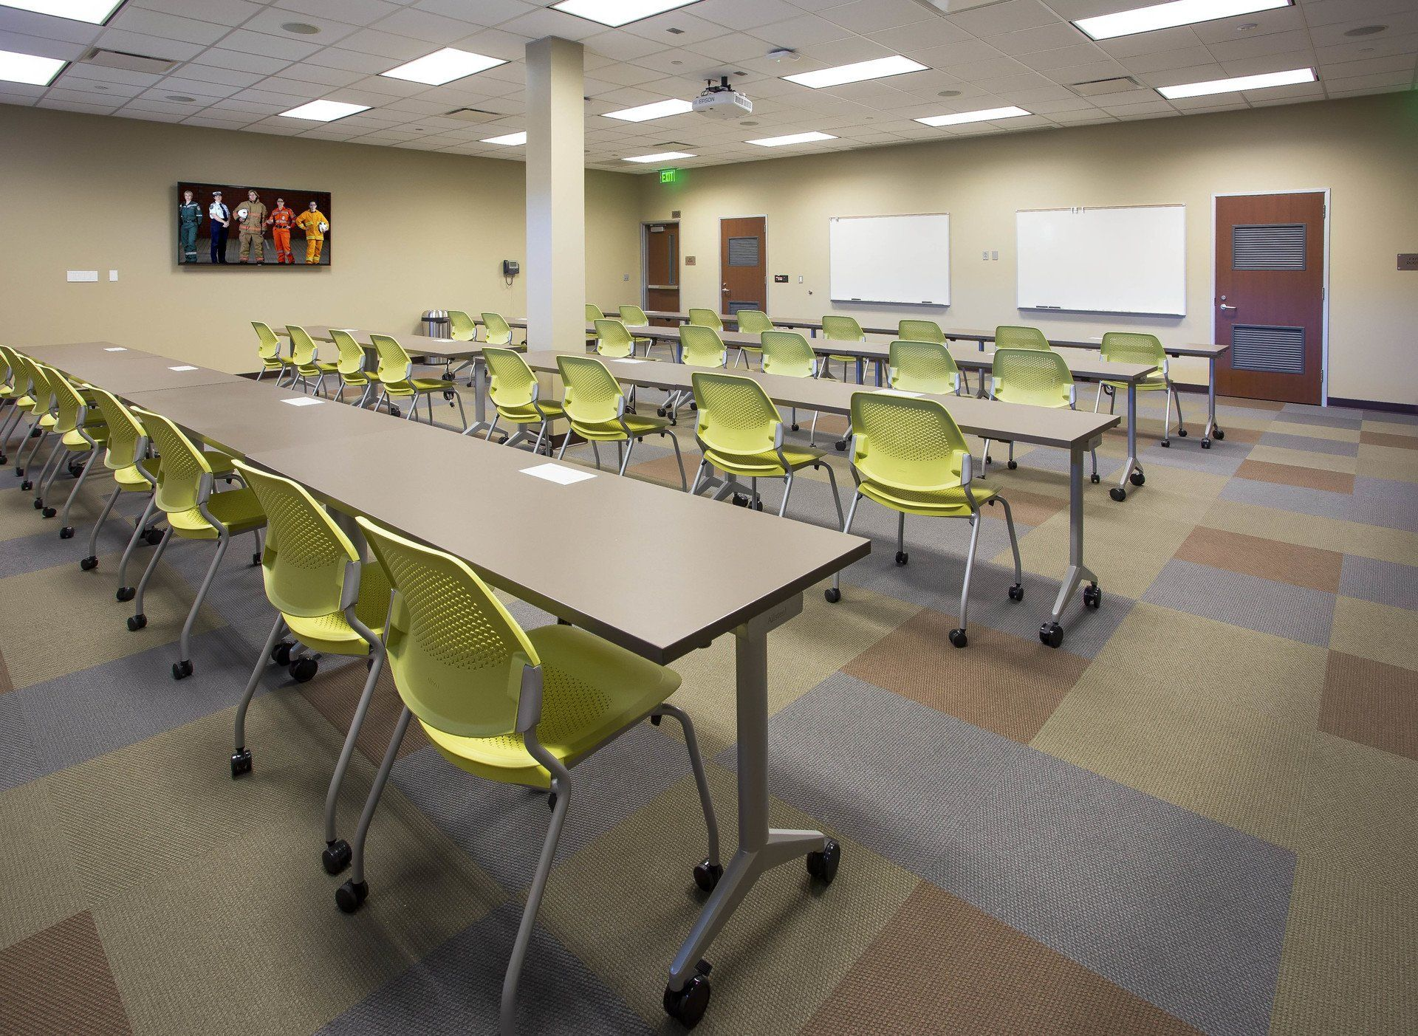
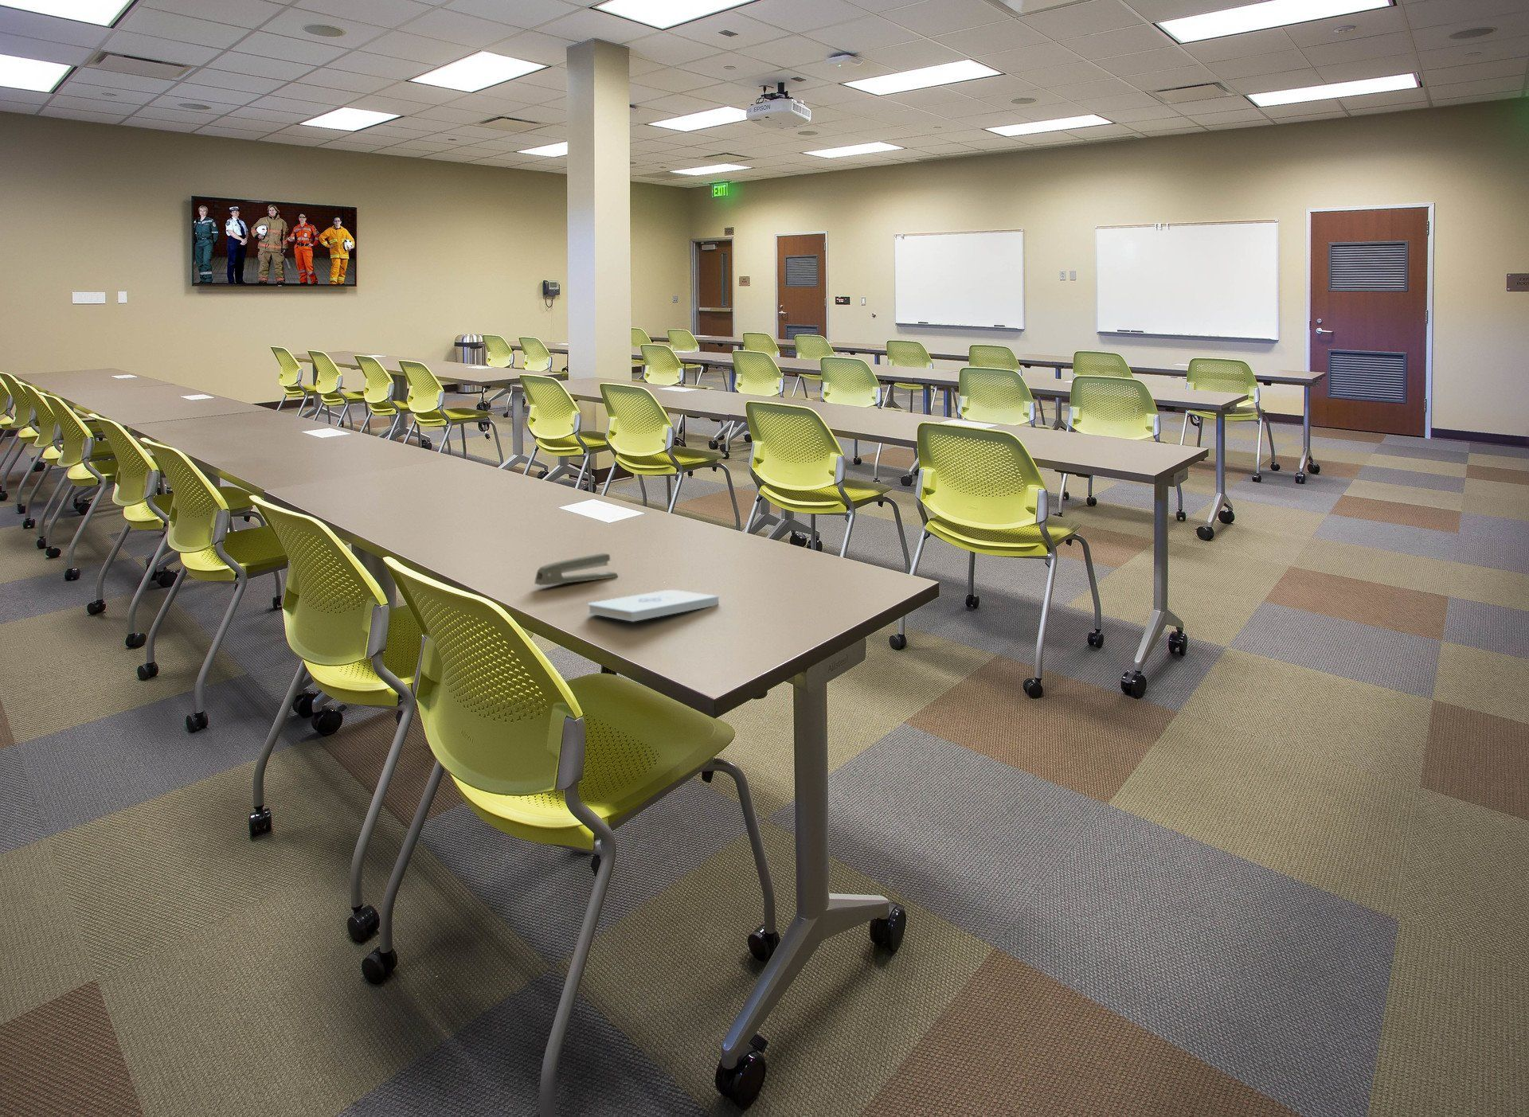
+ notepad [586,589,719,622]
+ stapler [533,552,618,586]
